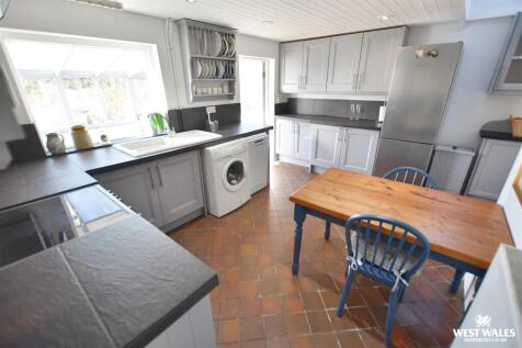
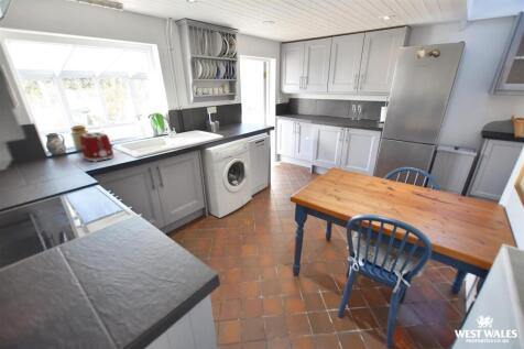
+ toaster [79,131,114,163]
